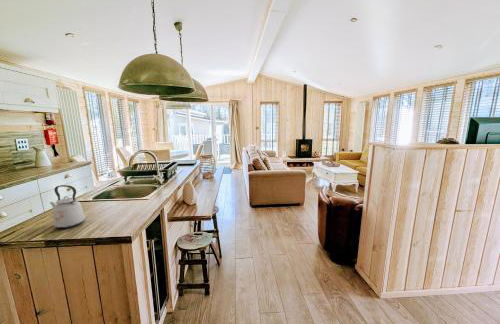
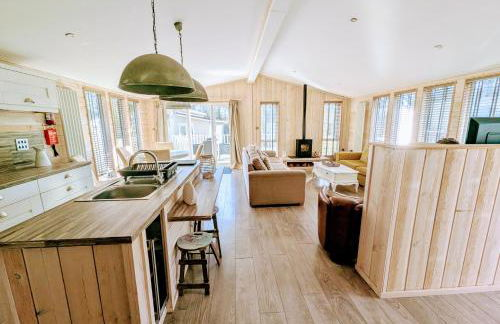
- kettle [49,184,86,229]
